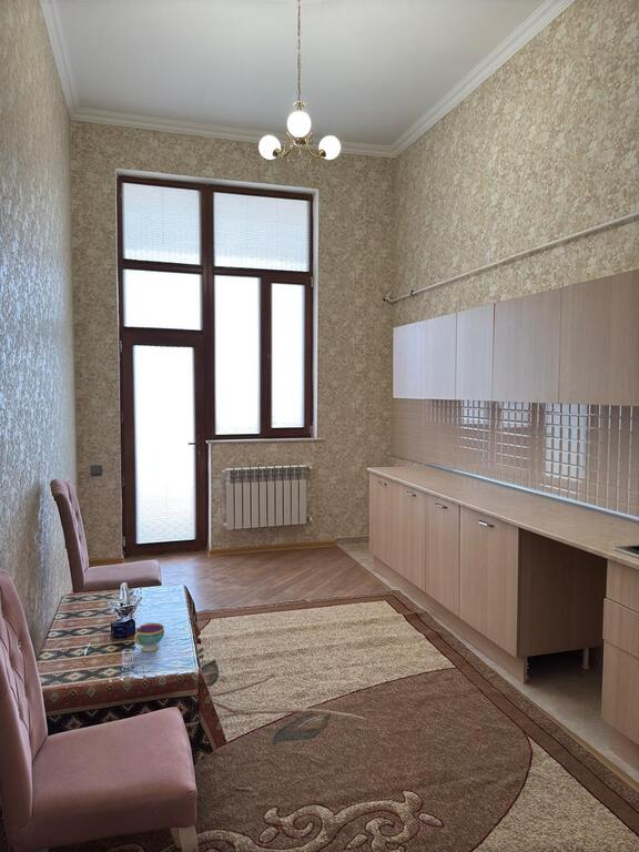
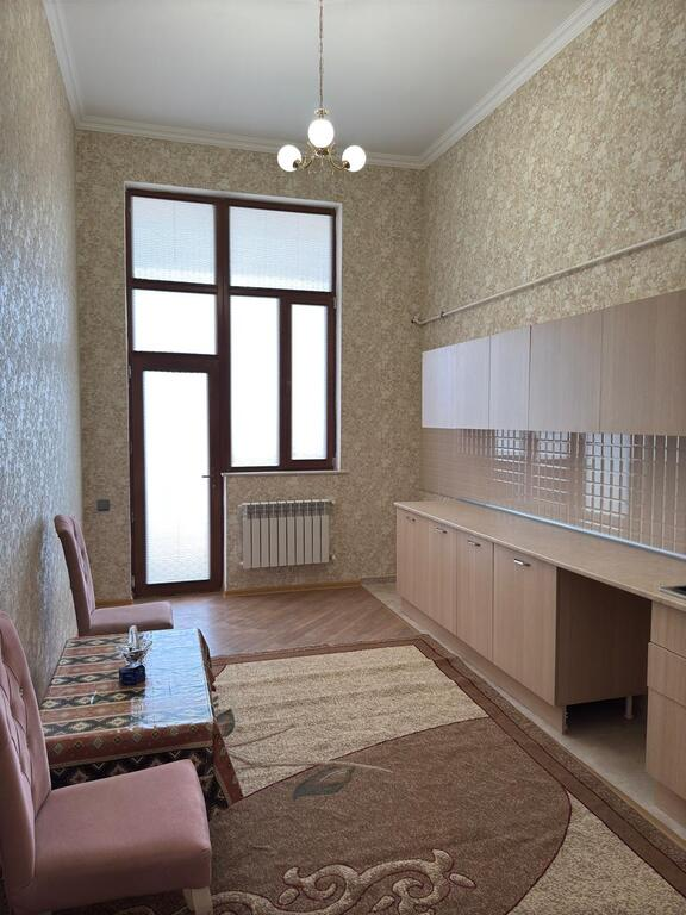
- teacup [133,622,165,653]
